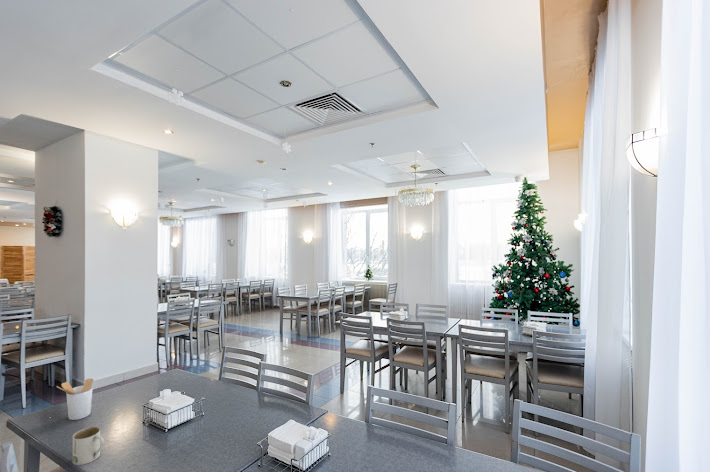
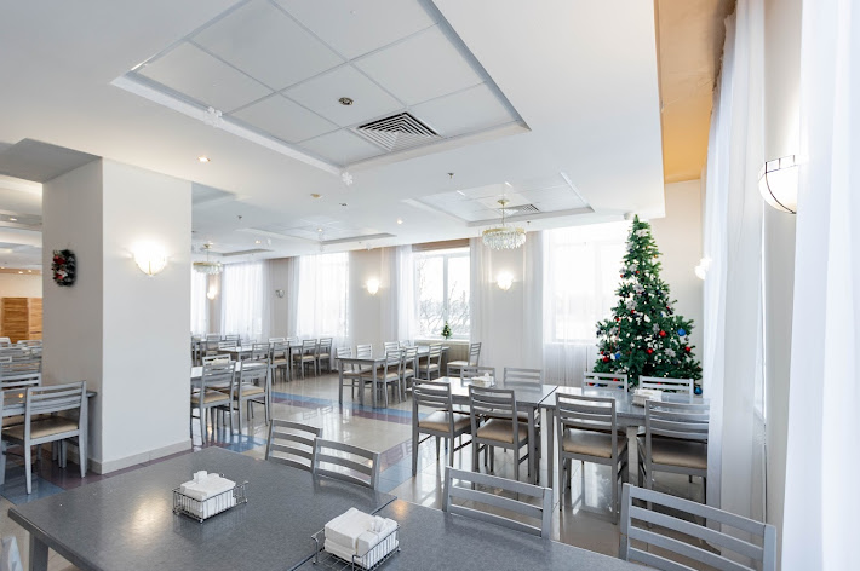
- utensil holder [56,378,94,421]
- mug [72,426,105,466]
